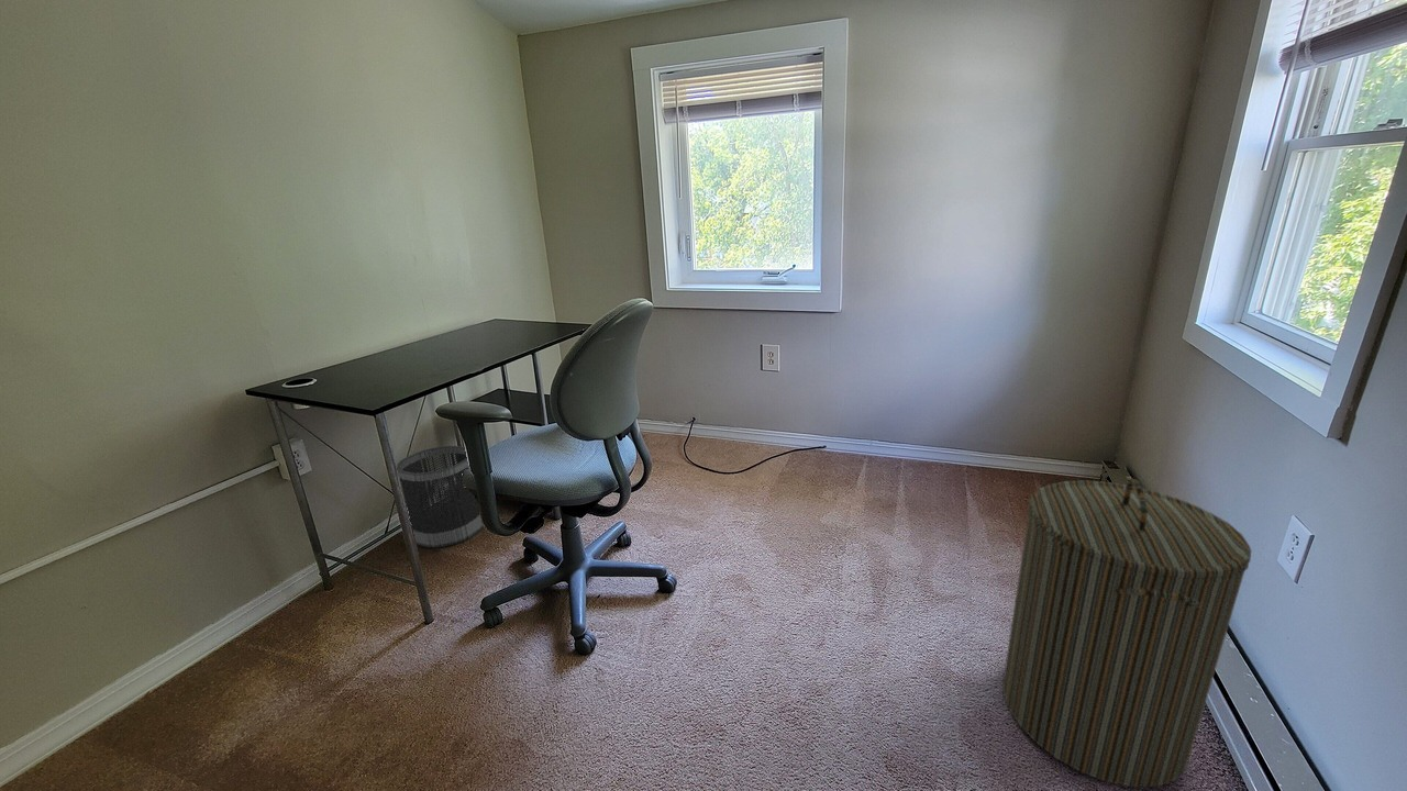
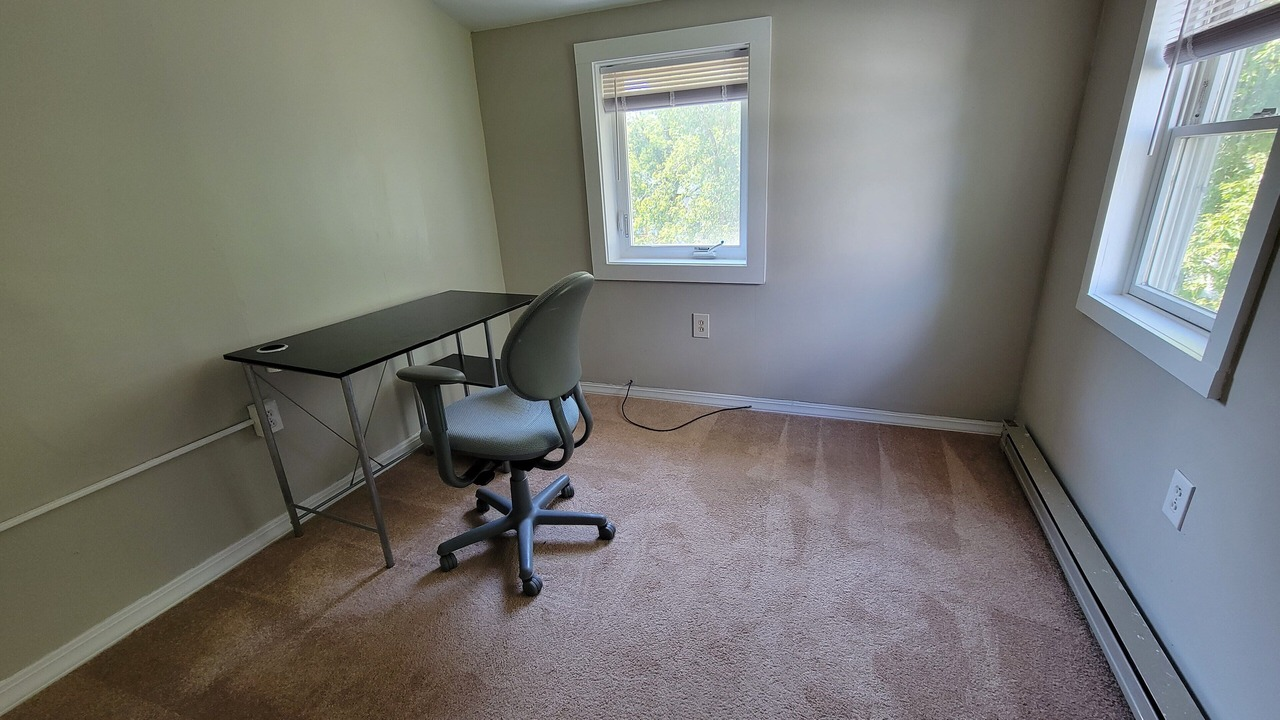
- wastebasket [396,445,485,549]
- laundry hamper [1001,478,1252,789]
